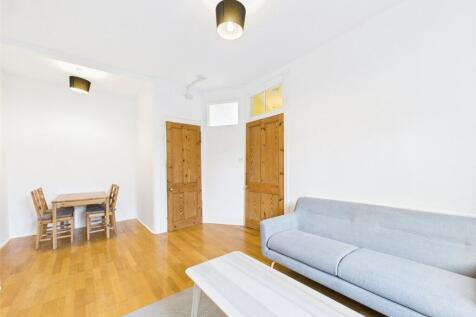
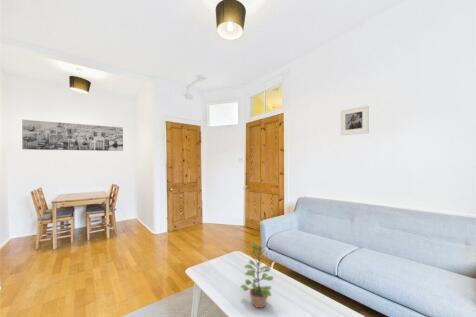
+ wall art [21,119,124,152]
+ plant [239,241,274,309]
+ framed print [339,104,370,136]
